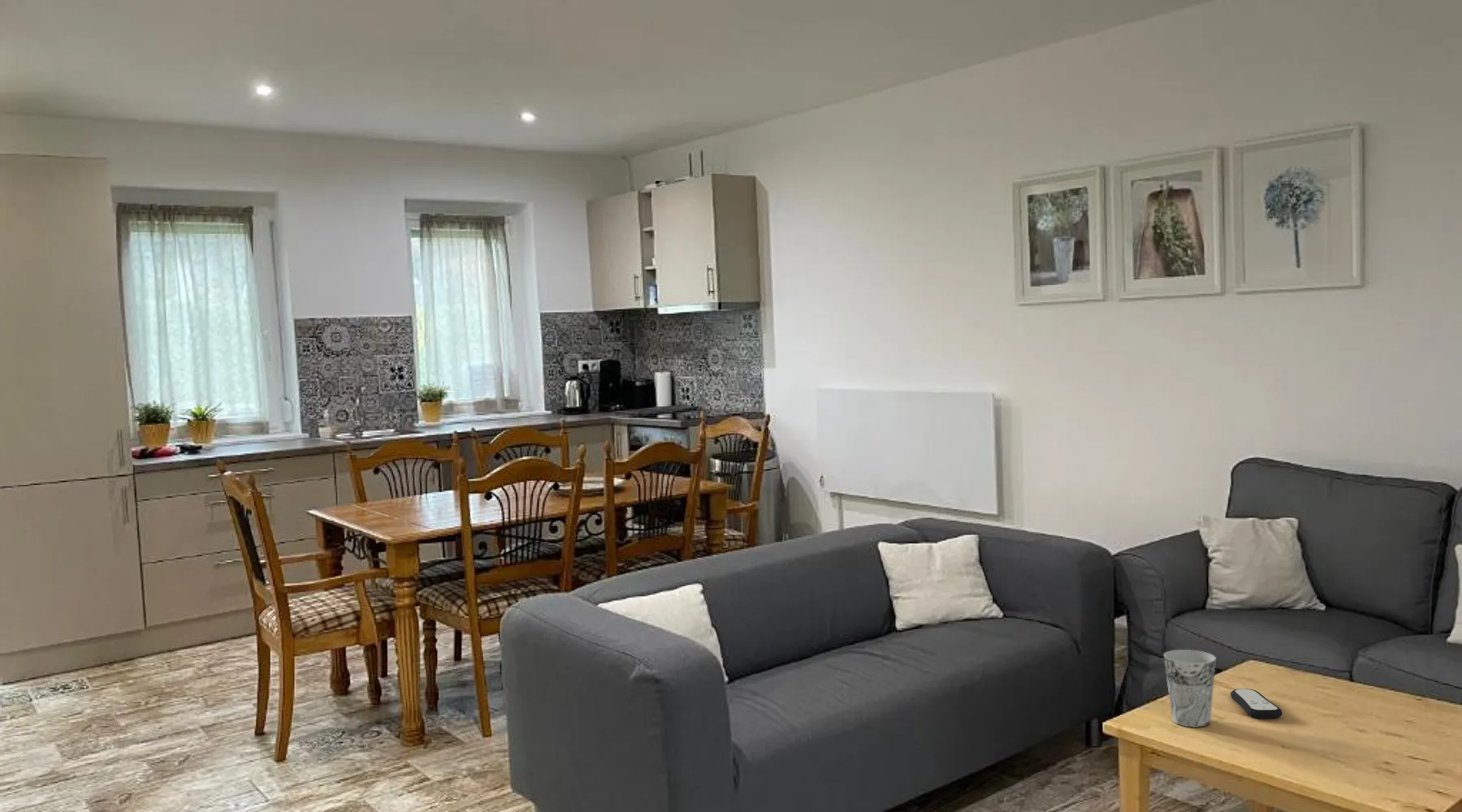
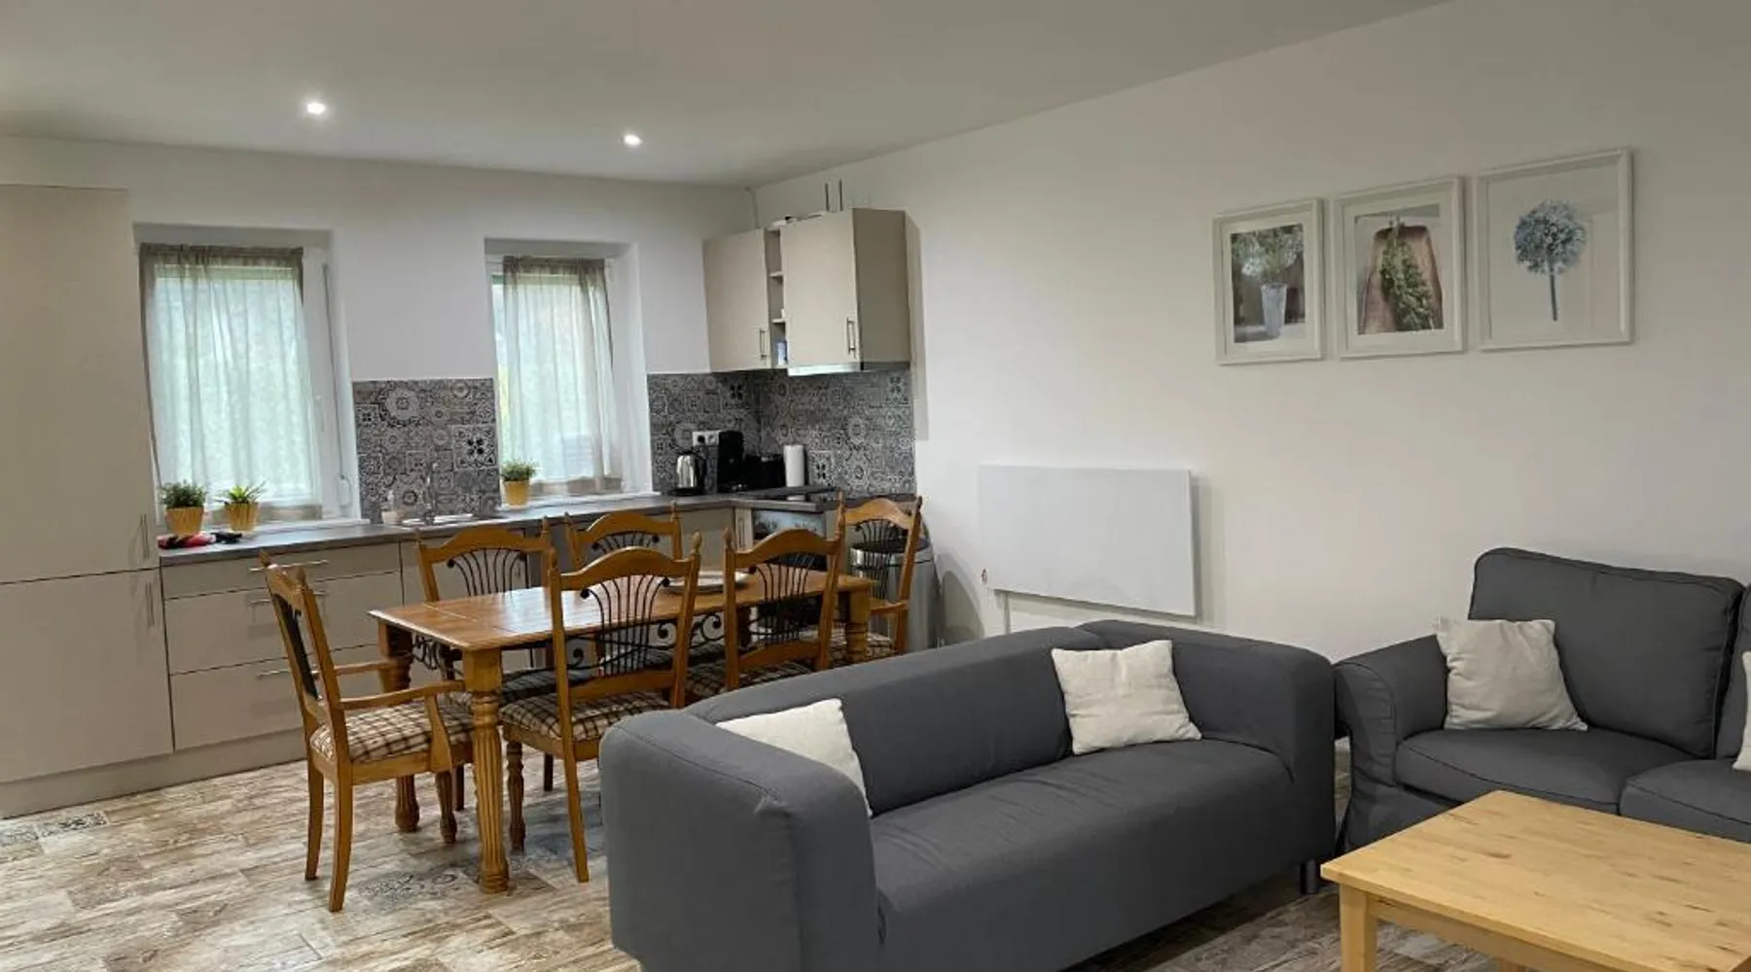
- cup [1163,649,1217,728]
- remote control [1230,688,1283,719]
